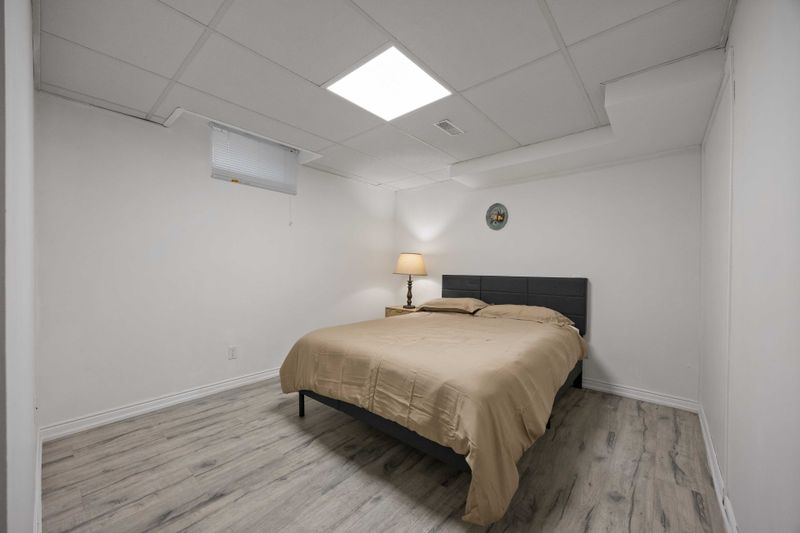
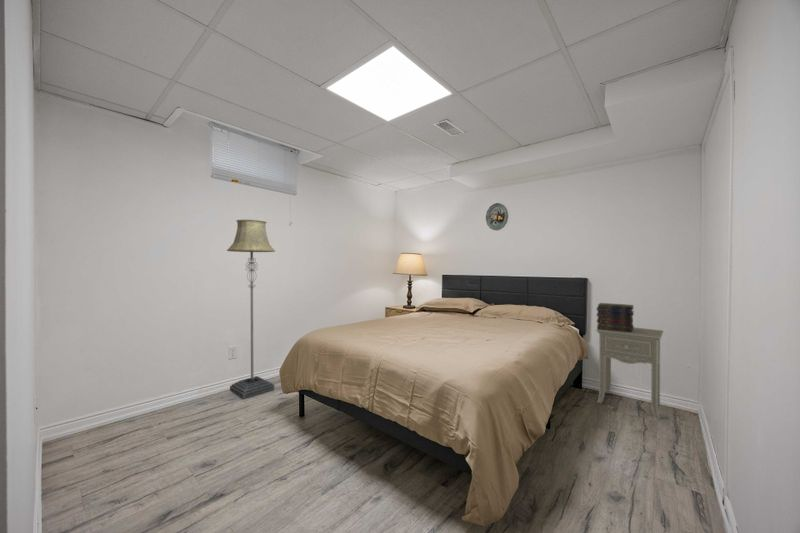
+ book stack [596,302,635,332]
+ floor lamp [226,218,276,400]
+ nightstand [595,327,664,418]
